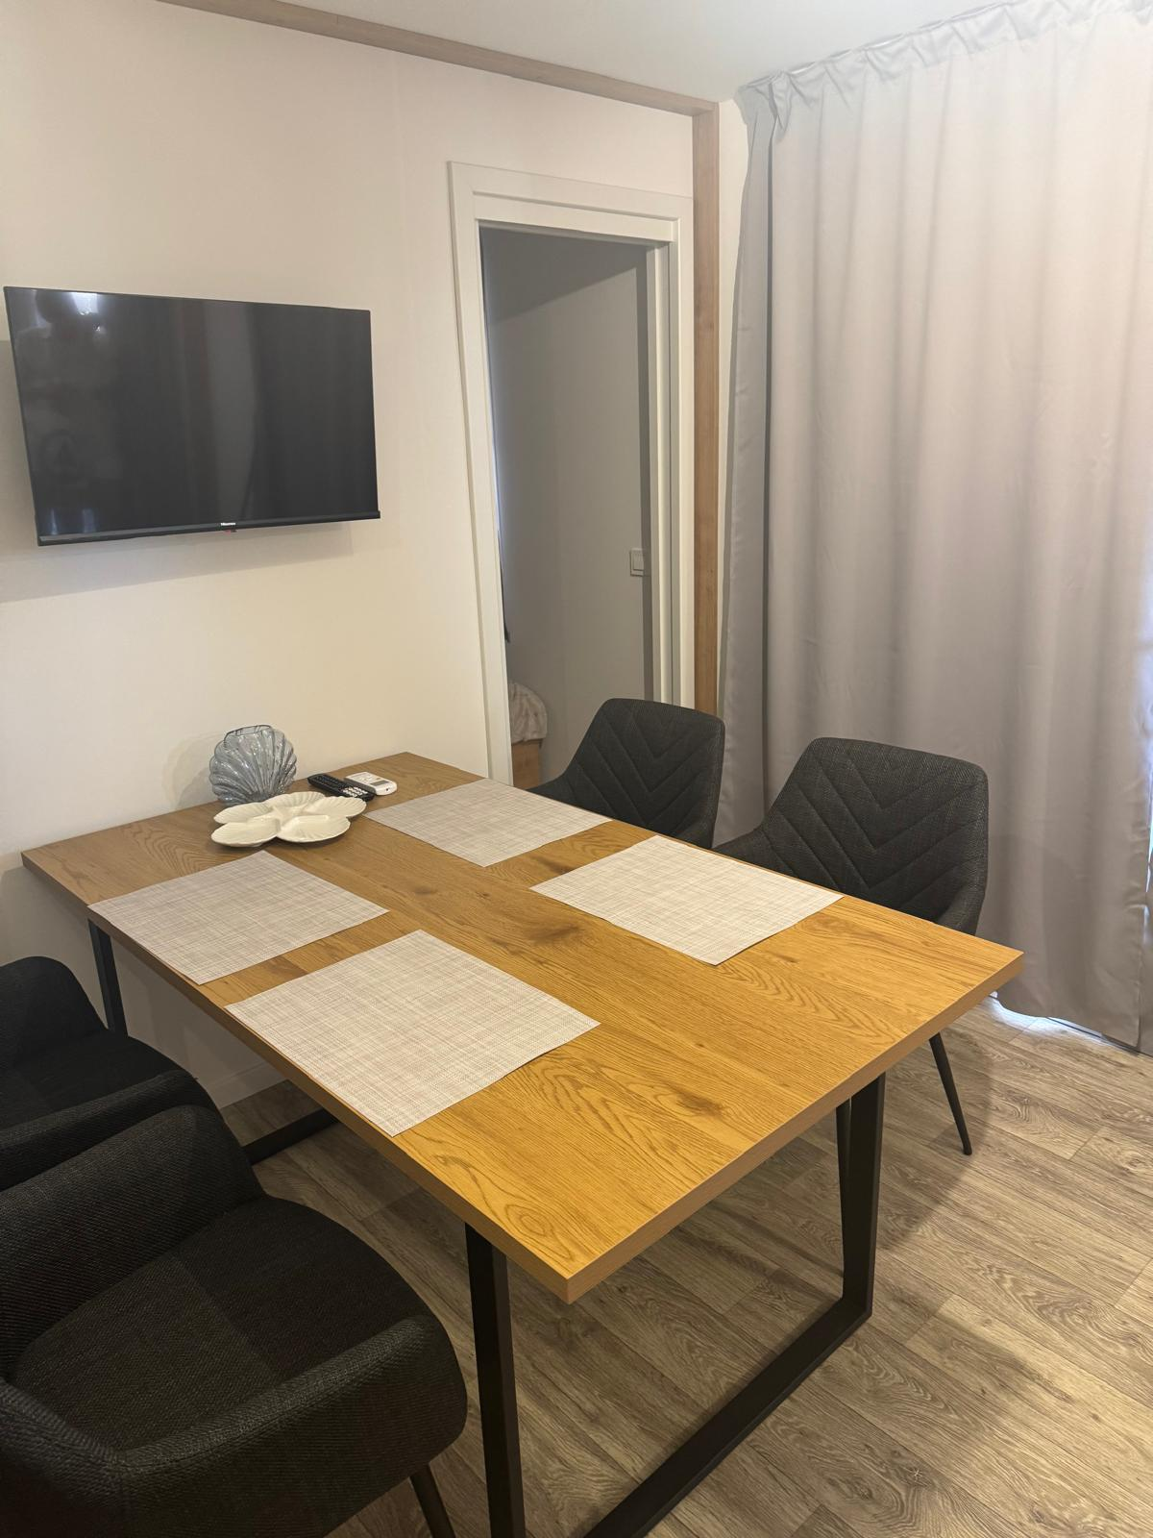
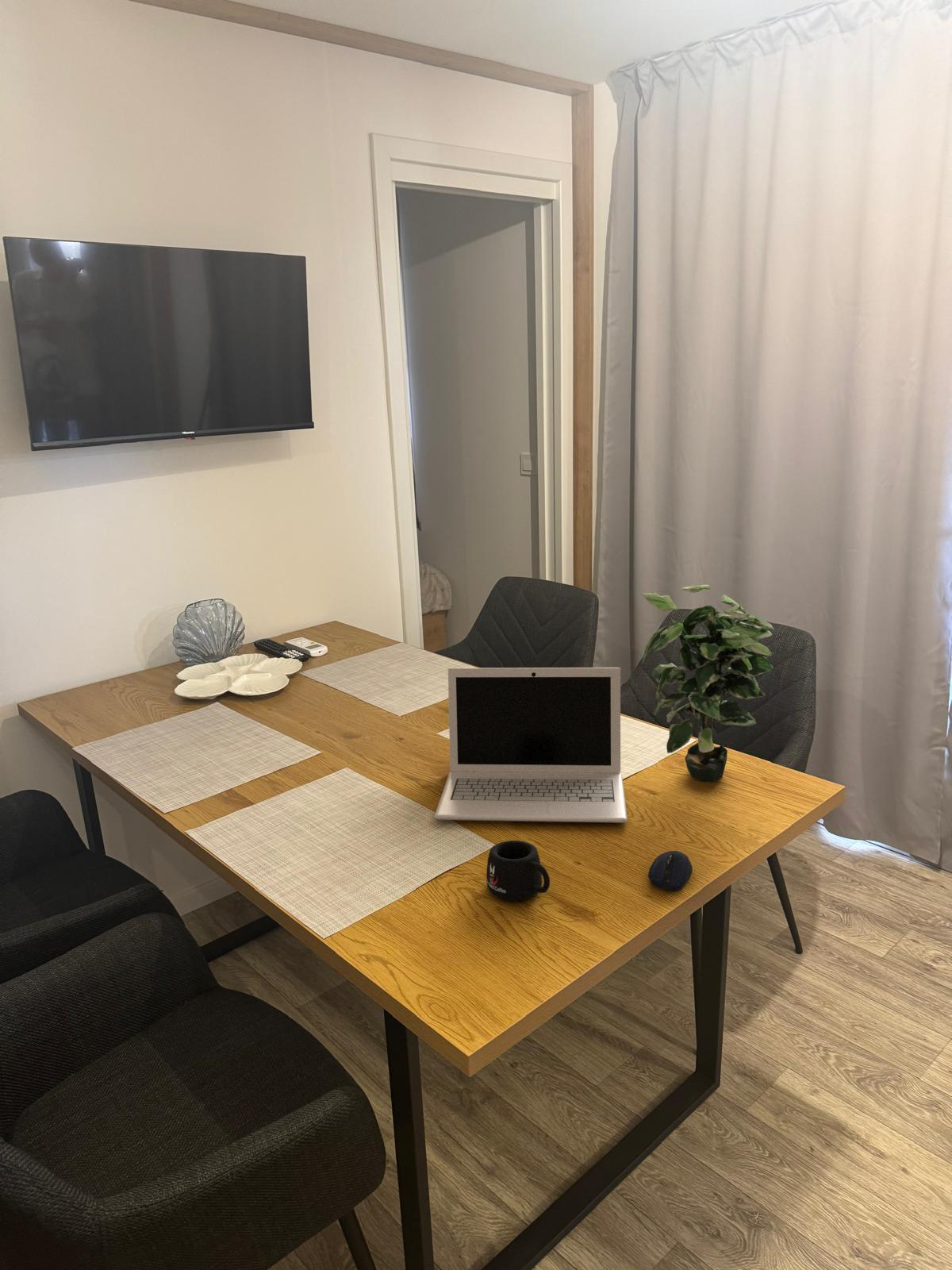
+ potted plant [641,583,775,783]
+ mug [486,840,551,902]
+ laptop [433,667,628,824]
+ computer mouse [647,850,693,892]
